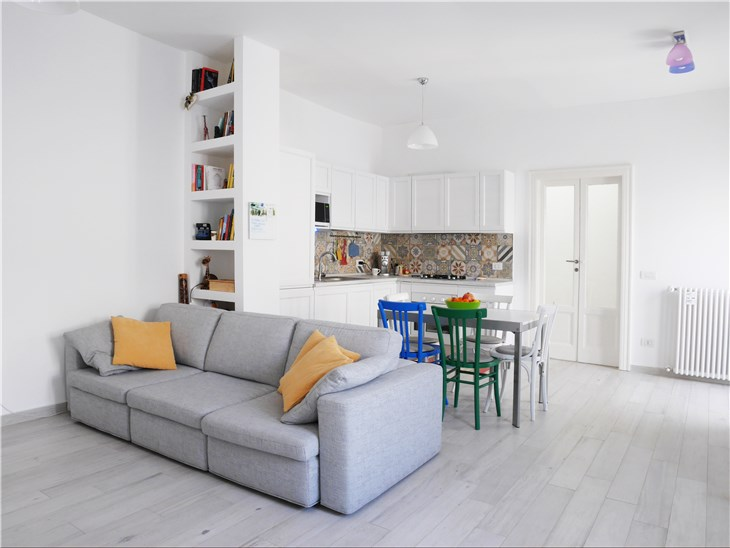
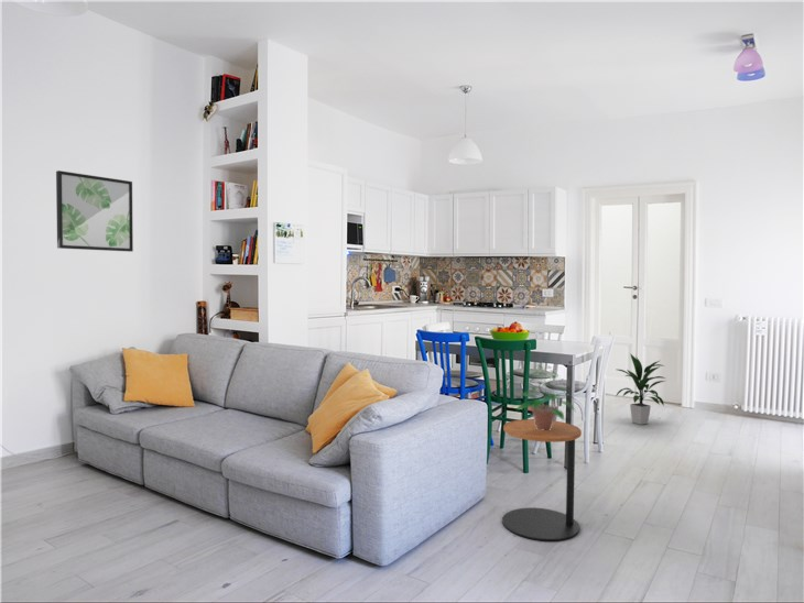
+ side table [501,418,583,542]
+ indoor plant [615,352,666,426]
+ wall art [55,169,134,253]
+ potted plant [514,364,577,430]
